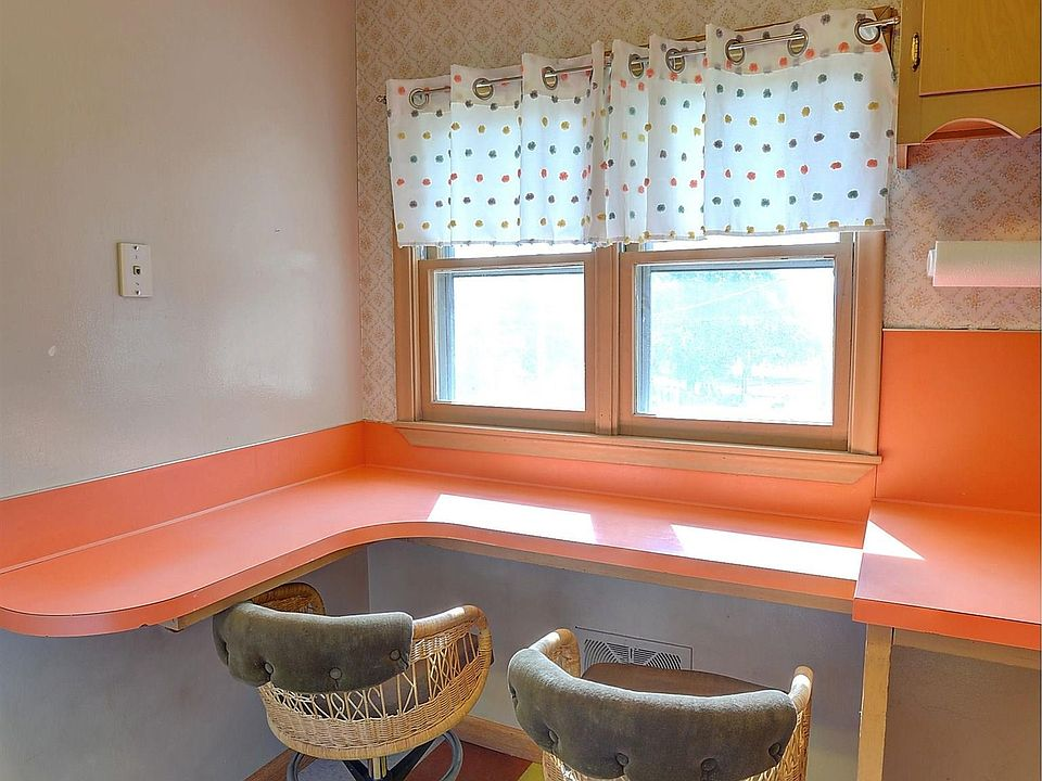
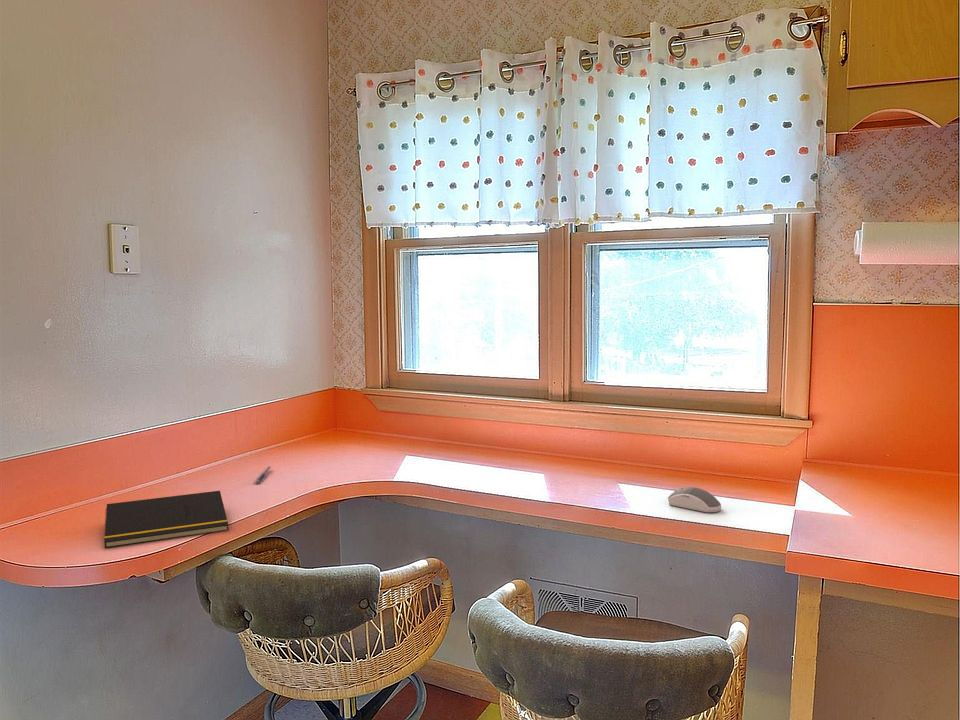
+ computer mouse [667,486,722,513]
+ pen [253,465,273,484]
+ notepad [103,490,229,549]
